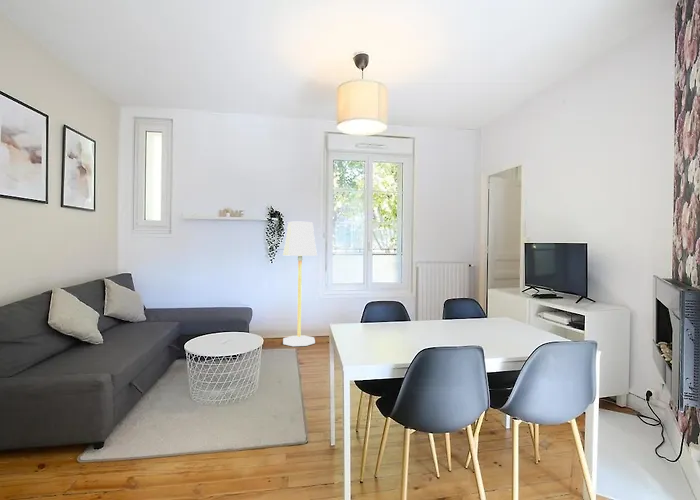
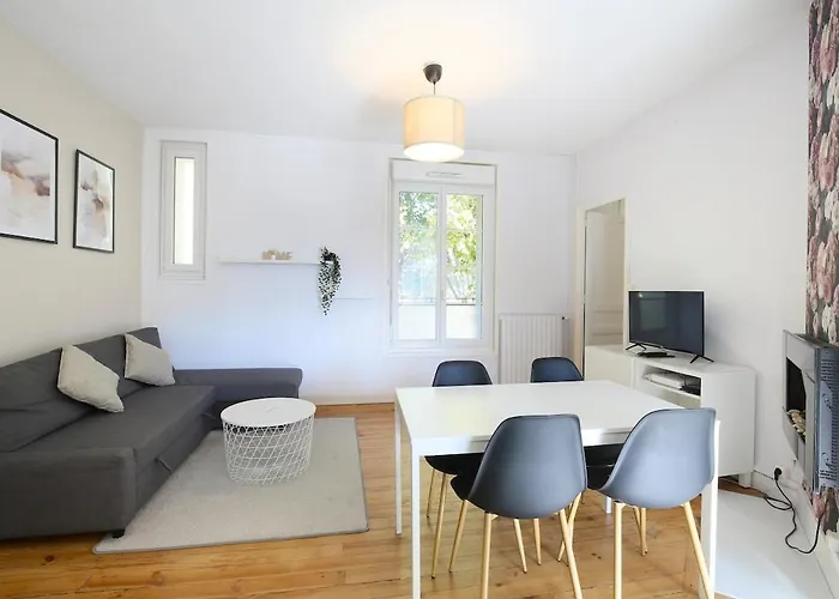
- floor lamp [282,221,318,347]
